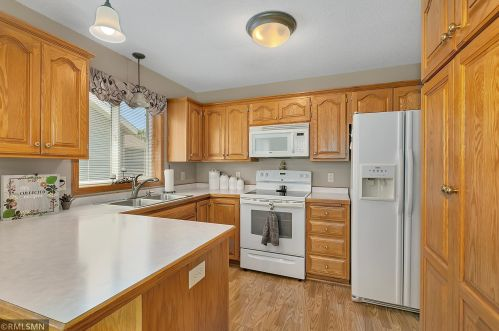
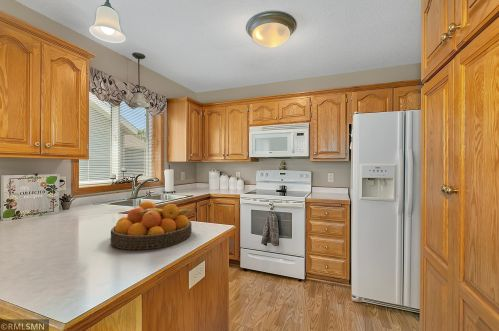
+ fruit bowl [110,200,194,251]
